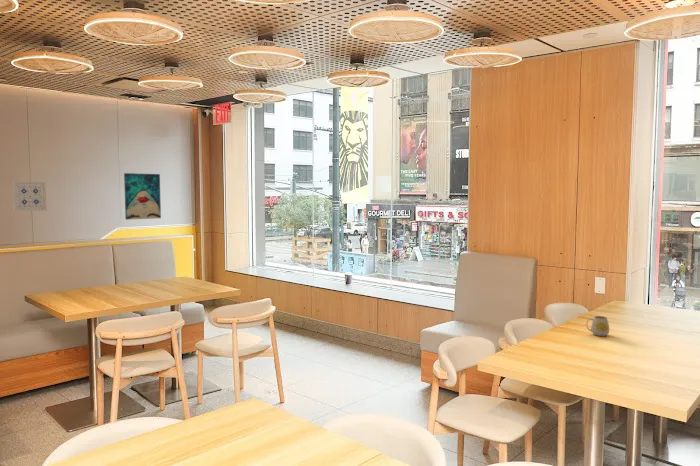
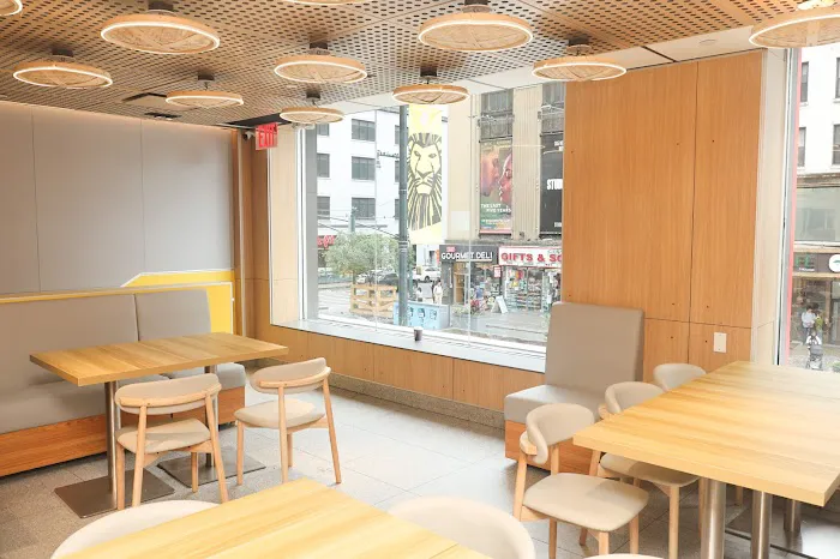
- wall art [123,172,162,220]
- wall art [12,180,48,212]
- mug [585,315,610,337]
